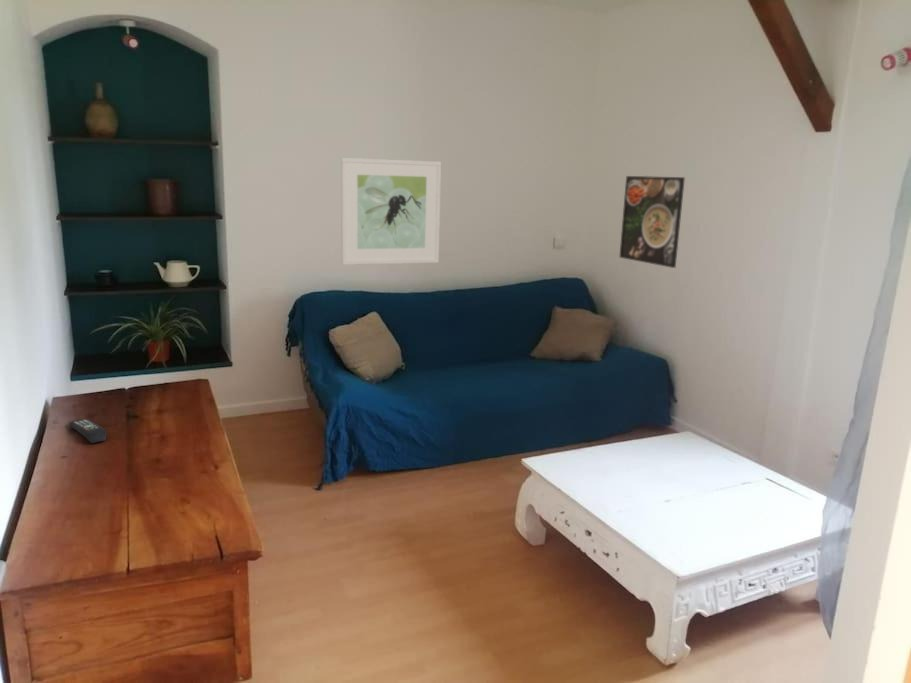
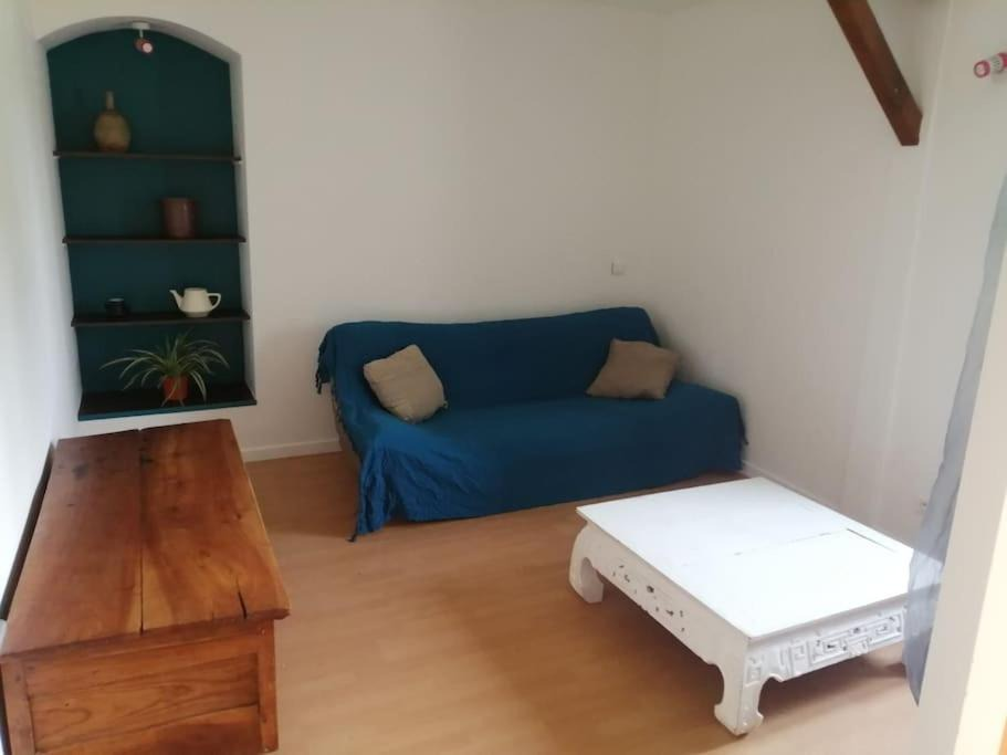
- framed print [340,157,442,266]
- remote control [69,418,107,444]
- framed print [619,175,686,269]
